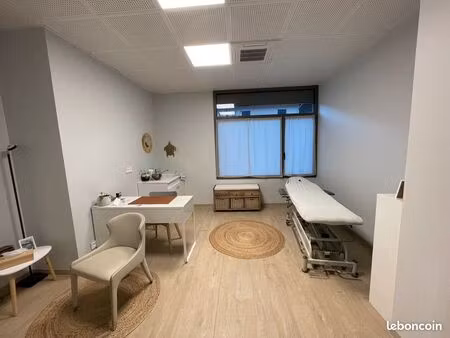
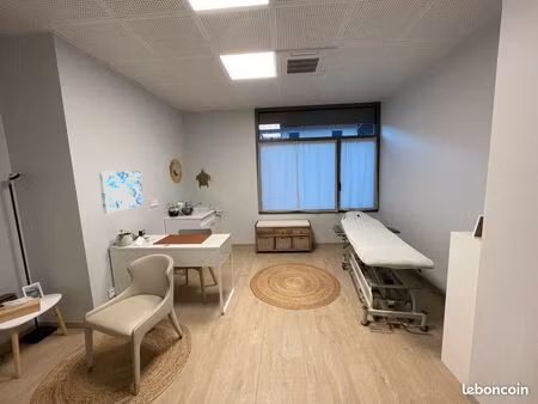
+ wall art [98,171,145,214]
